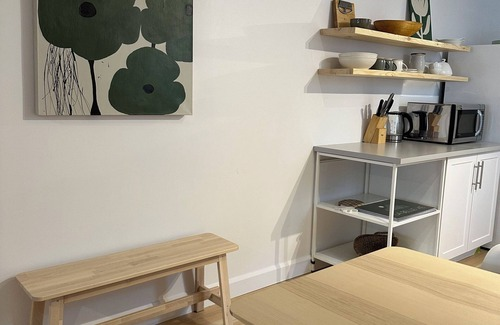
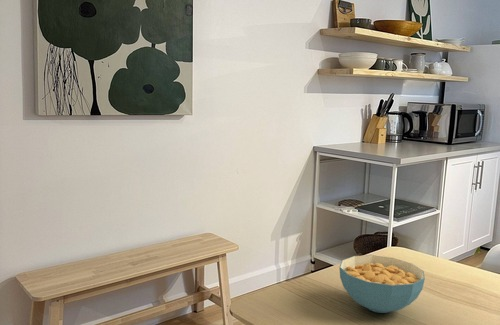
+ cereal bowl [338,254,426,314]
